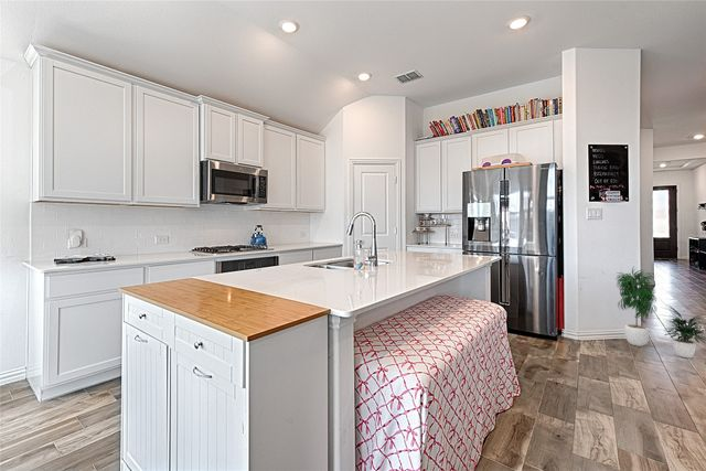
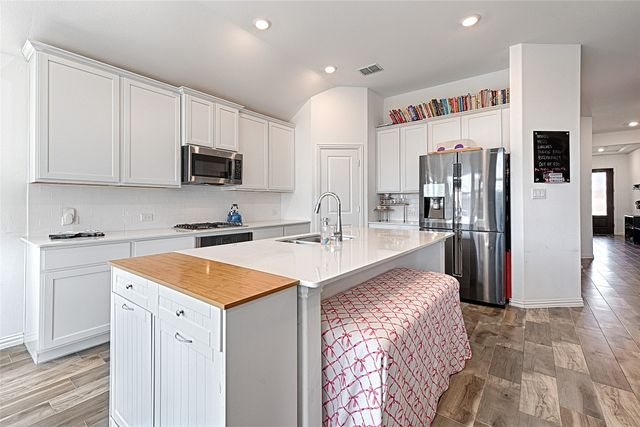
- potted plant [614,265,706,358]
